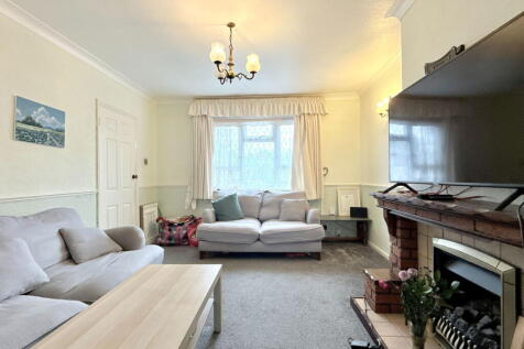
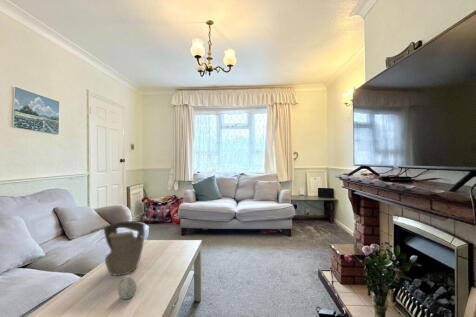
+ decorative egg [117,274,137,300]
+ decorative bowl [100,220,147,277]
